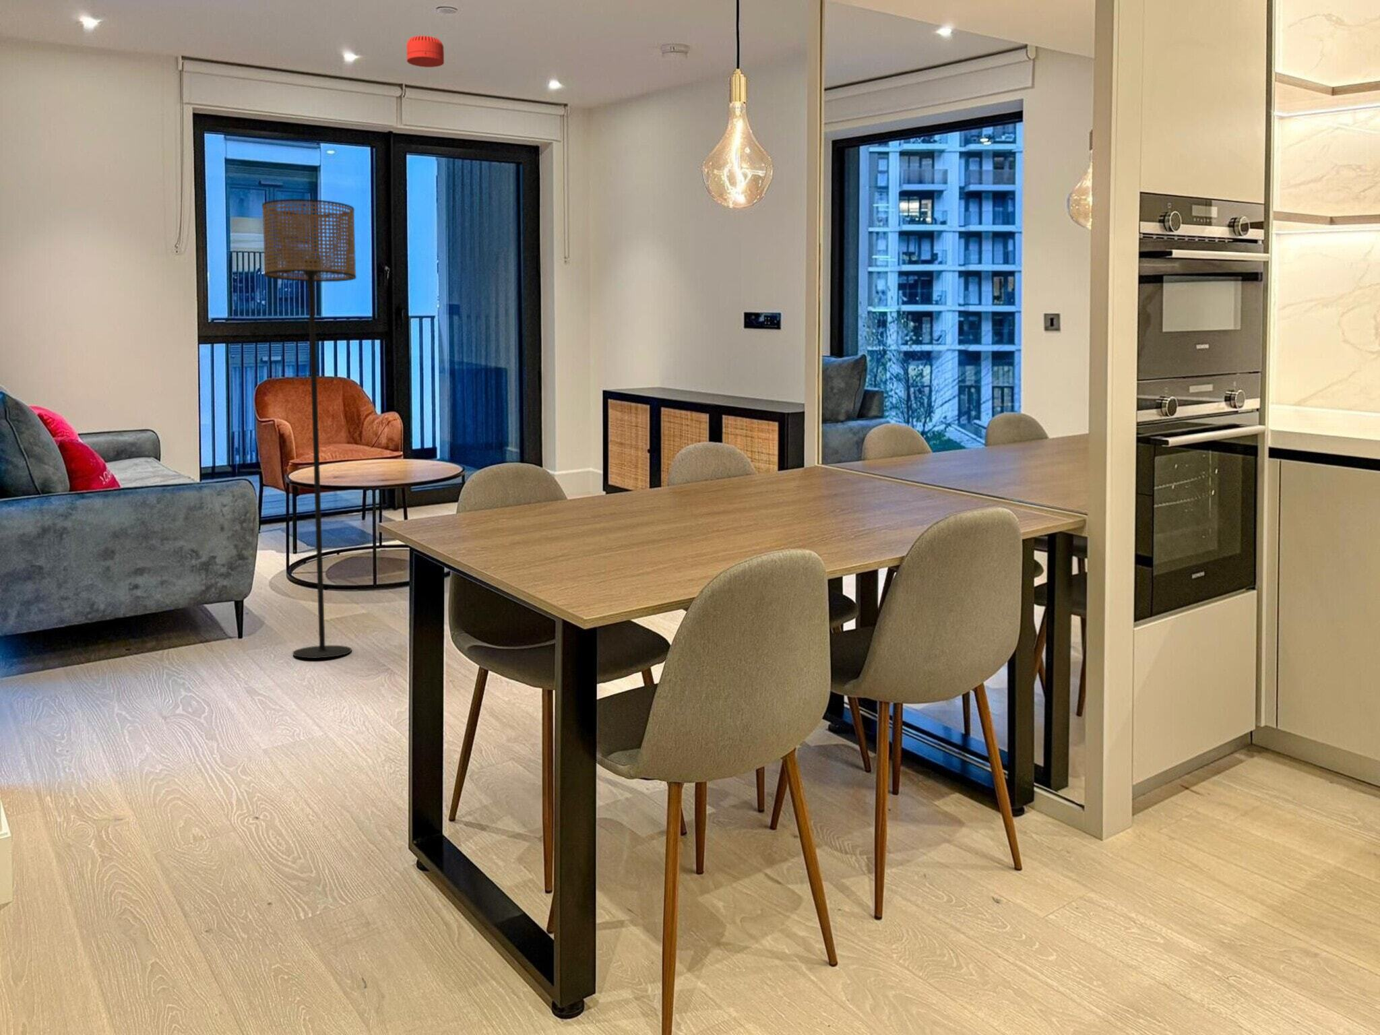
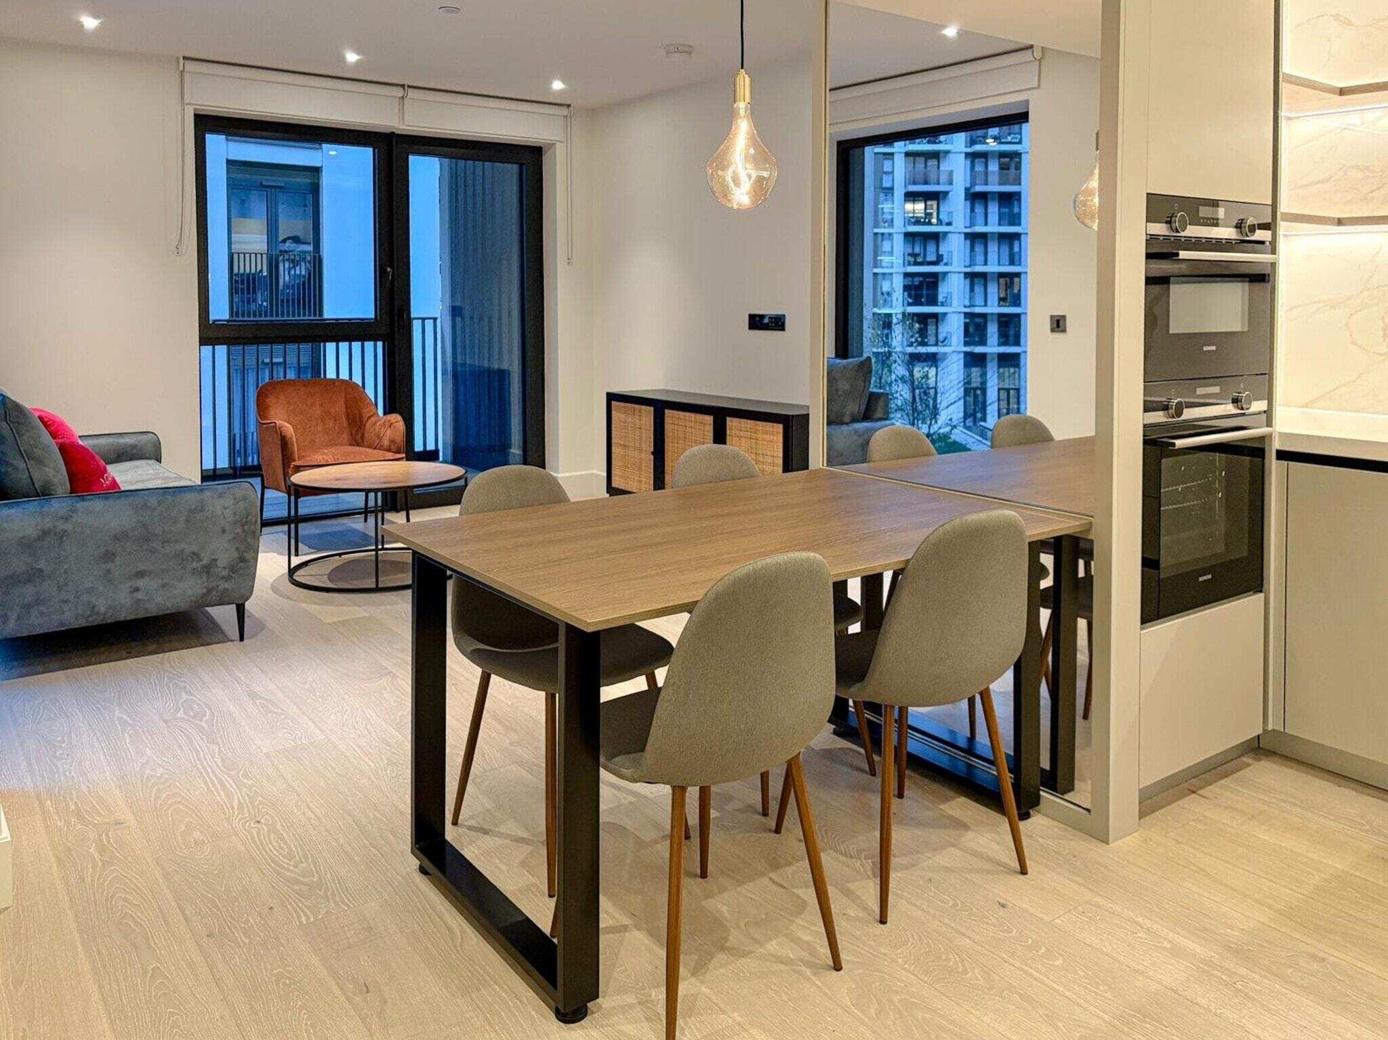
- floor lamp [262,198,357,659]
- smoke detector [405,35,444,68]
